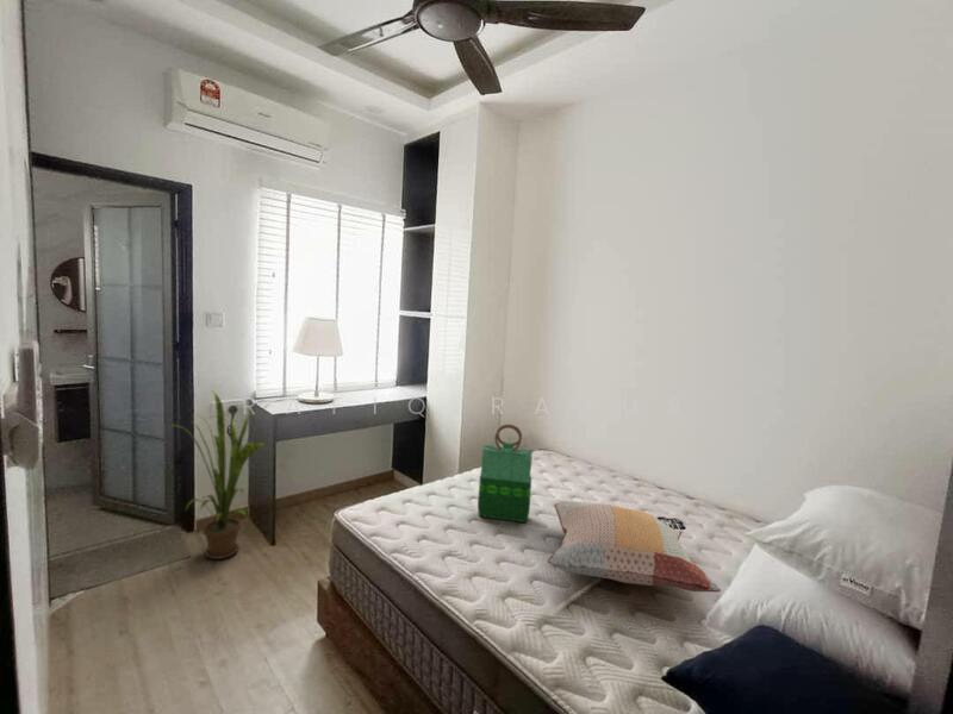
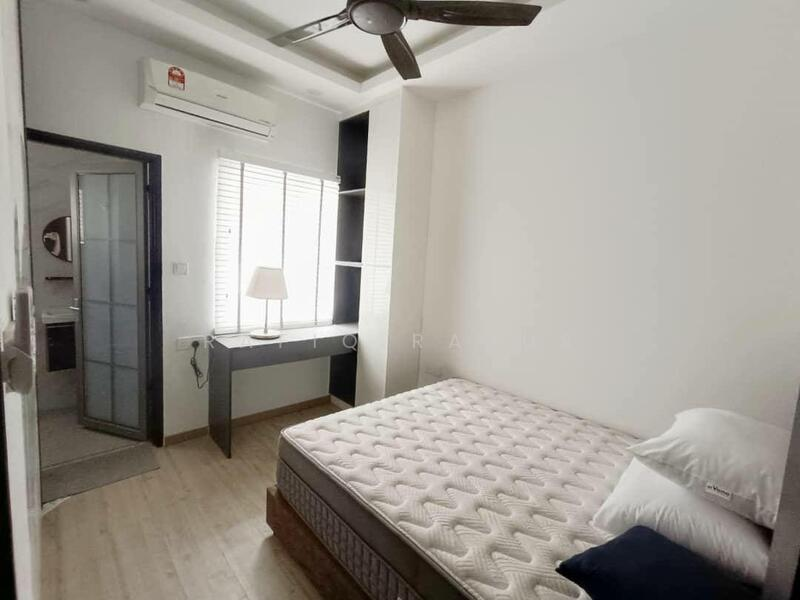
- decorative pillow [547,500,722,594]
- tote bag [476,424,534,524]
- house plant [168,390,269,560]
